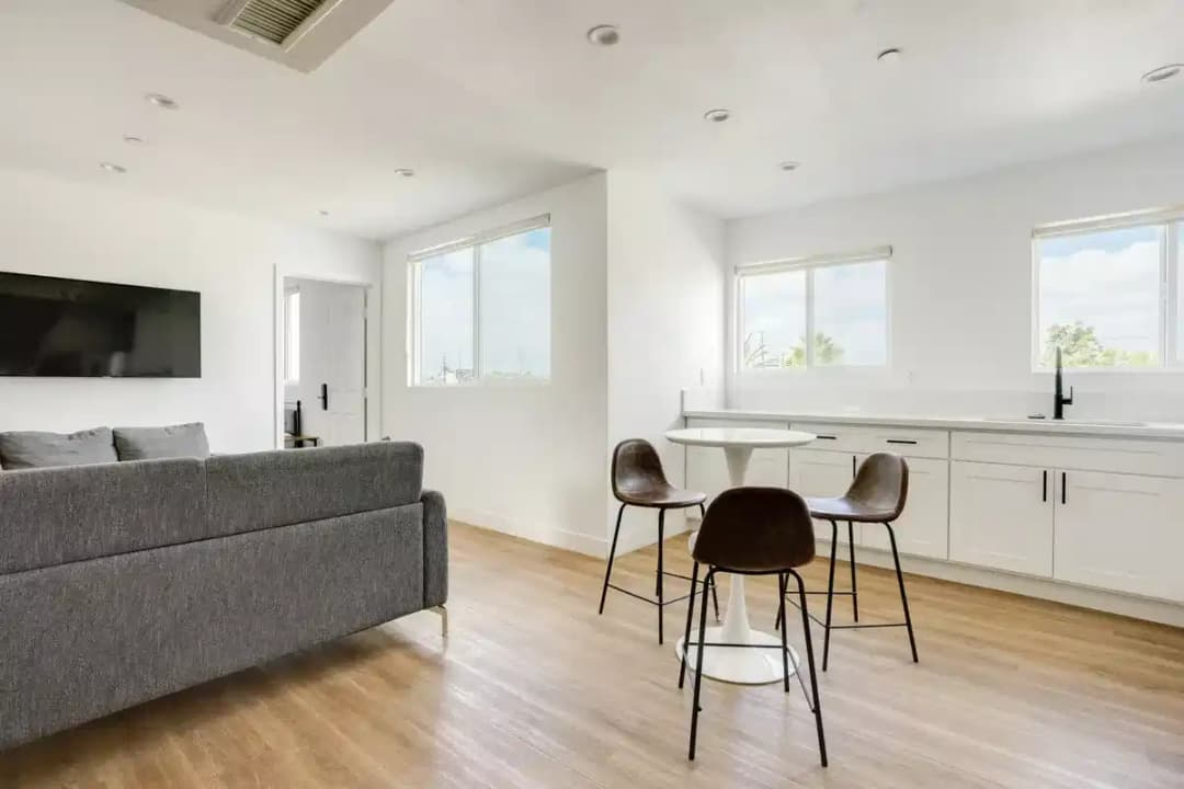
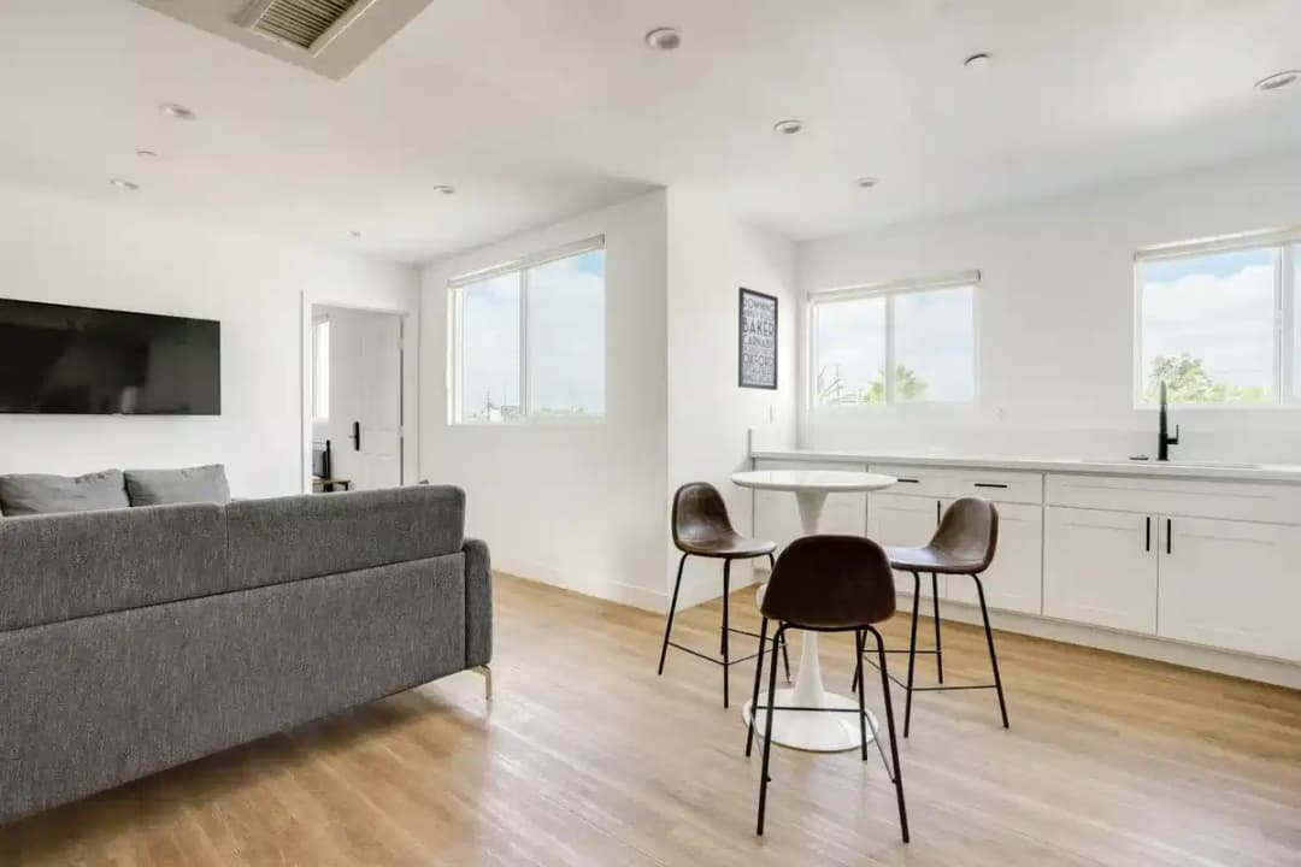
+ wall art [737,285,779,391]
